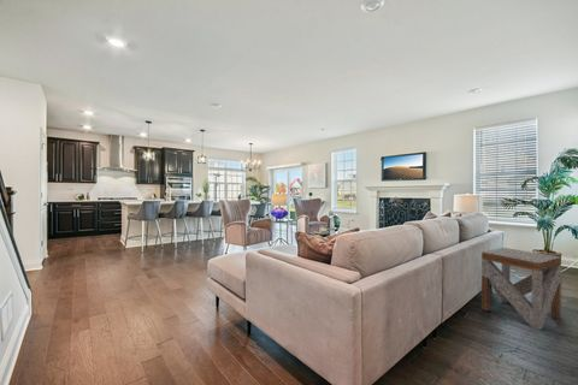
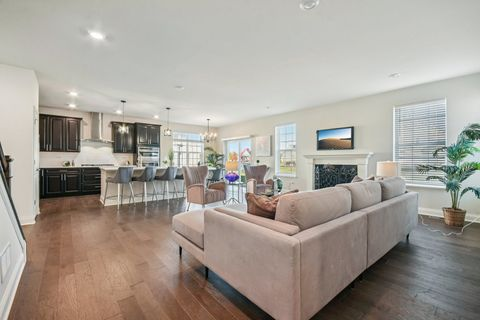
- side table [480,247,562,331]
